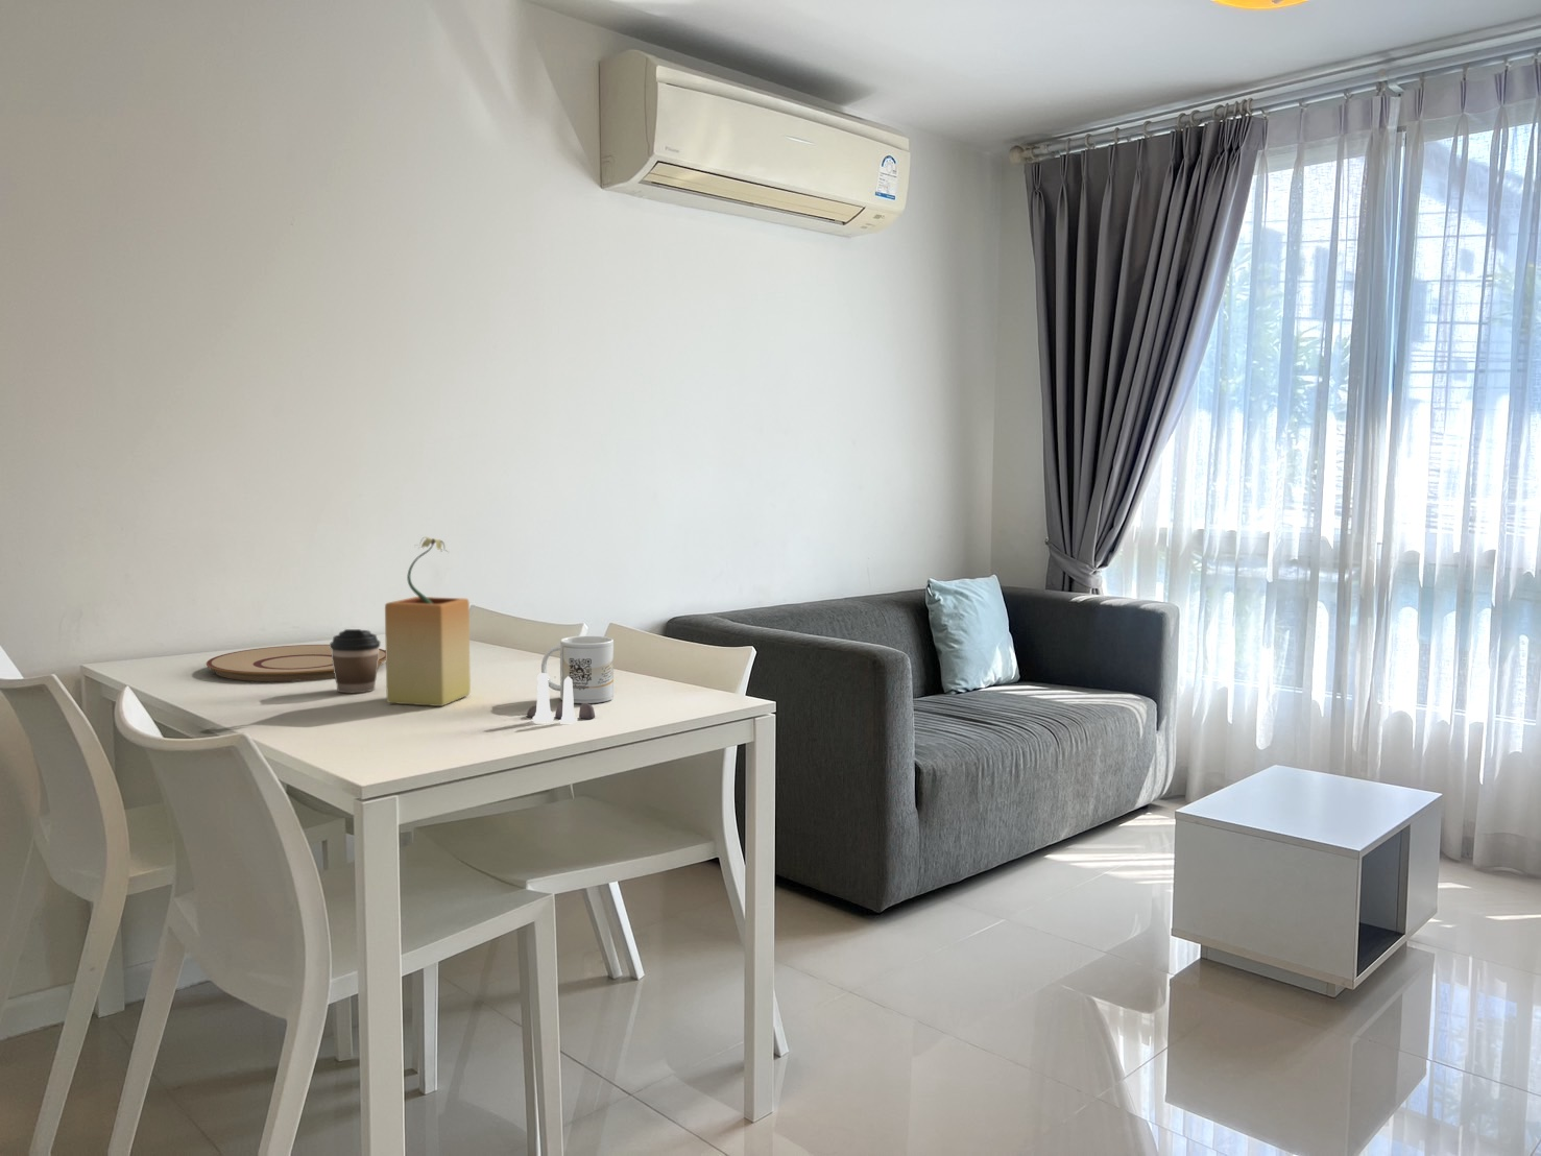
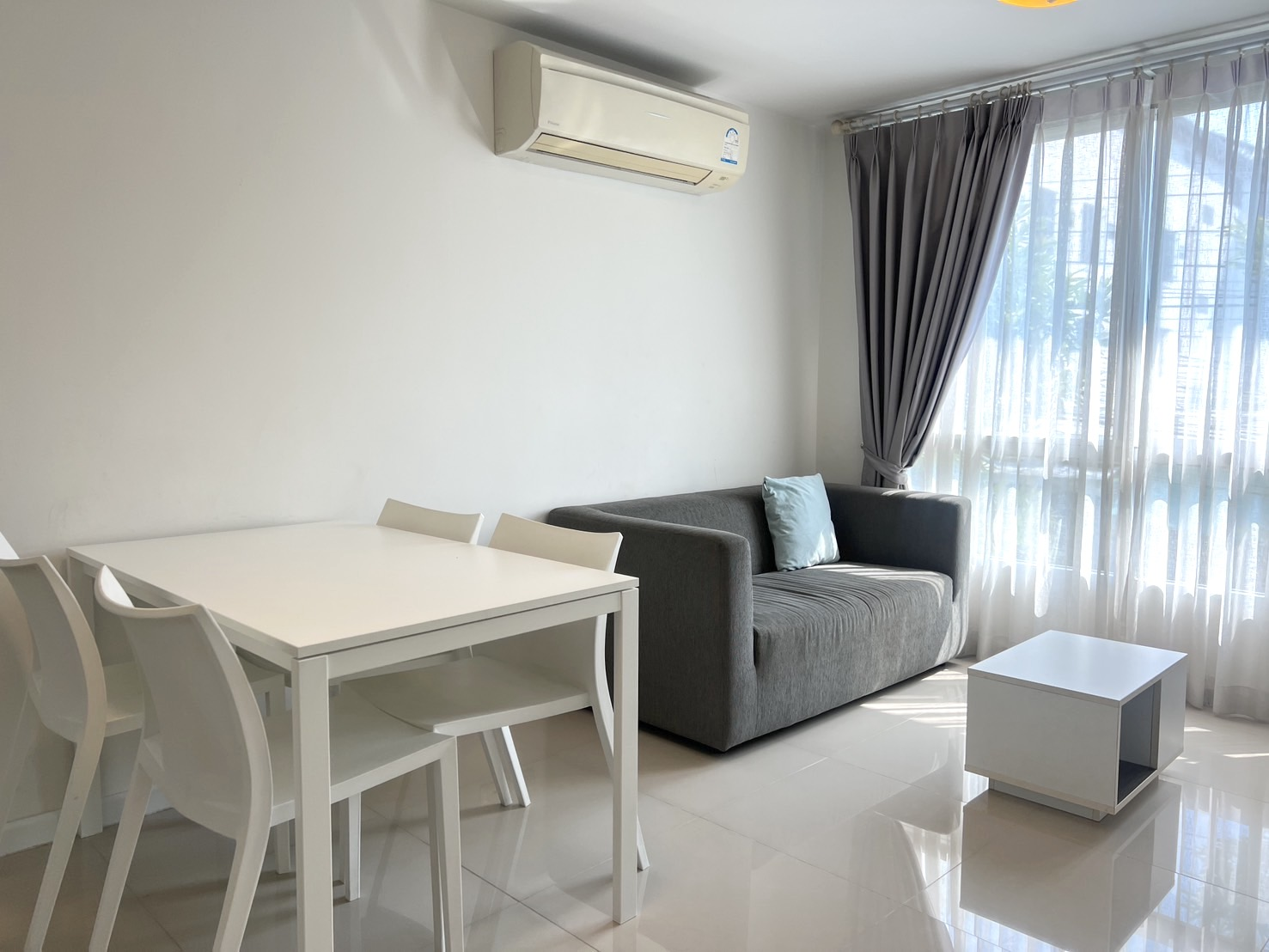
- coffee cup [329,628,381,693]
- plate [205,644,386,682]
- salt and pepper shaker set [526,673,596,724]
- potted plant [384,537,471,708]
- mug [540,635,614,704]
